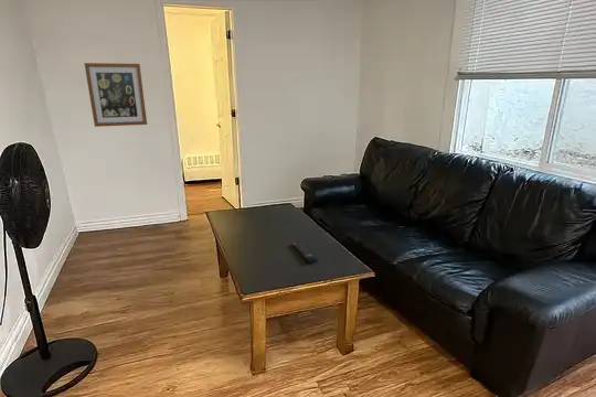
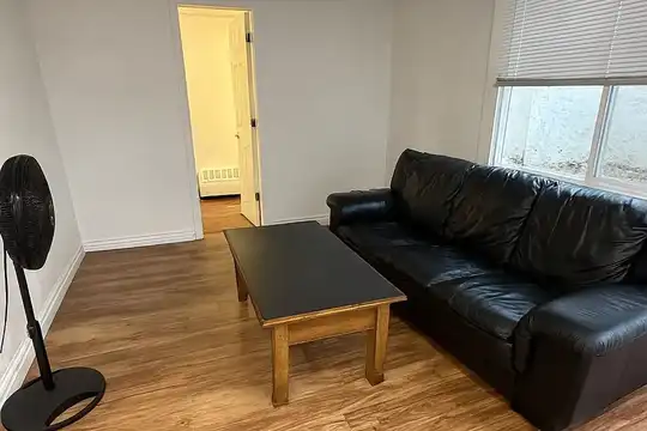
- remote control [290,240,319,264]
- wall art [83,62,148,128]
